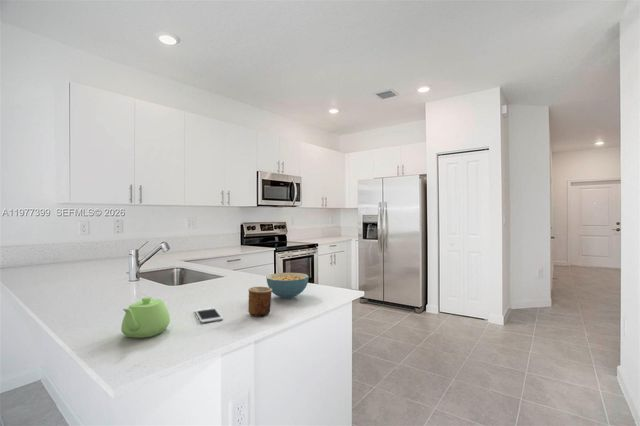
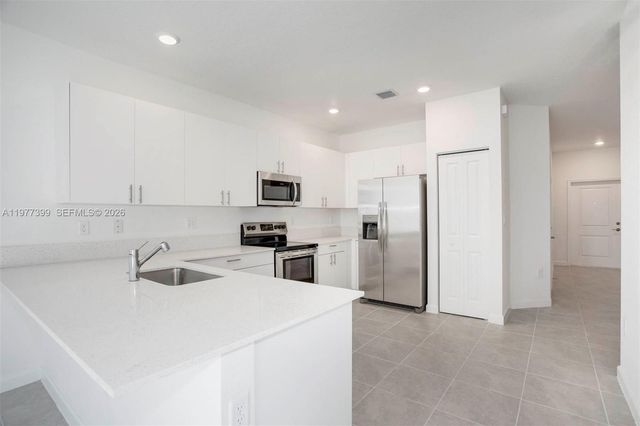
- cup [247,286,272,317]
- teapot [120,296,171,339]
- cell phone [194,306,224,324]
- cereal bowl [265,272,310,300]
